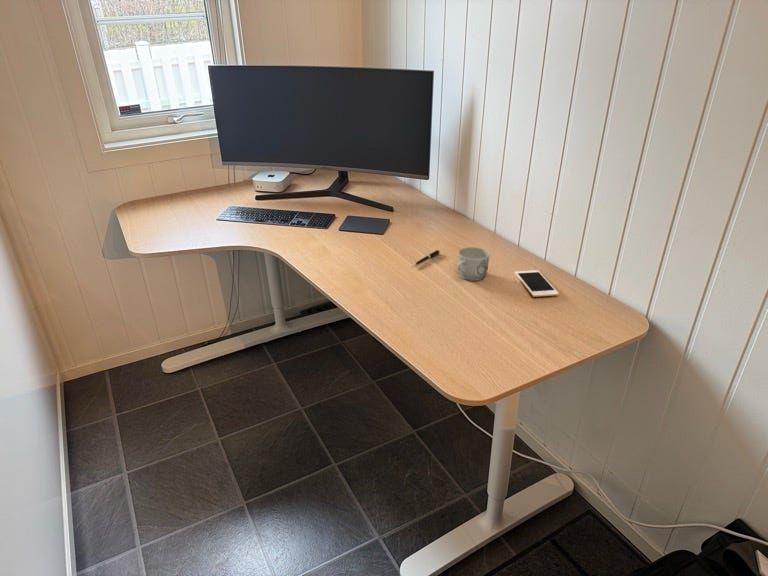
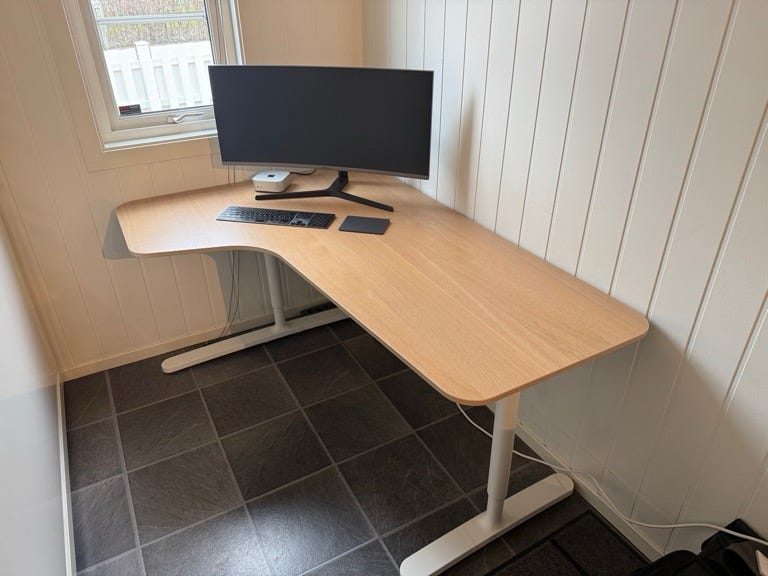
- mug [457,246,491,282]
- pen [411,249,441,267]
- cell phone [514,269,560,298]
